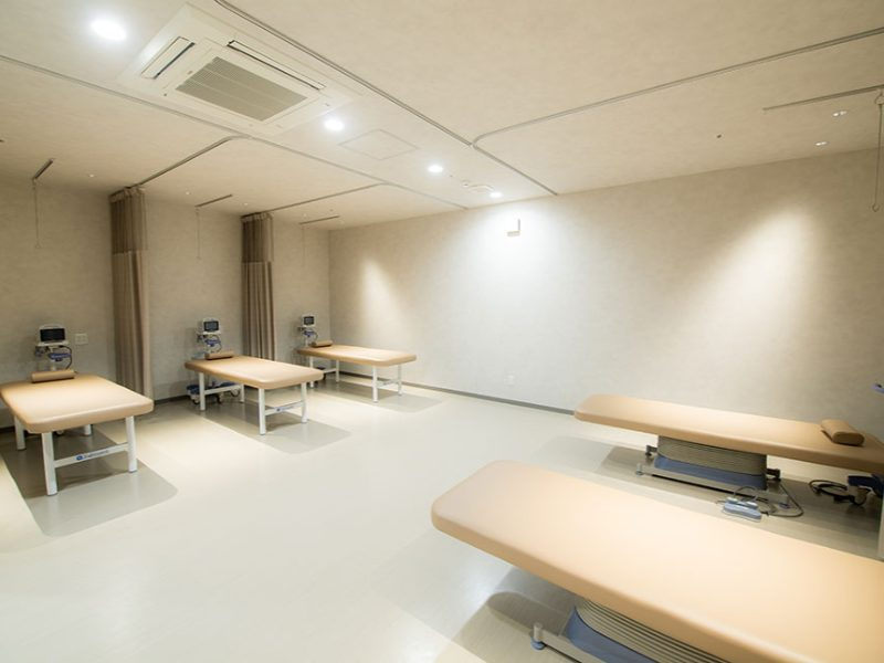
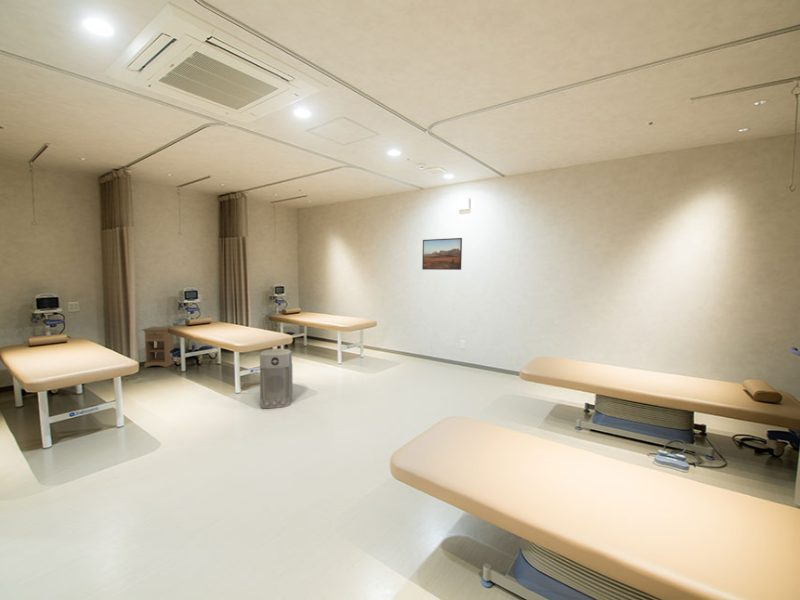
+ air purifier [259,348,294,409]
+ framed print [421,237,463,271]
+ nightstand [141,326,176,369]
